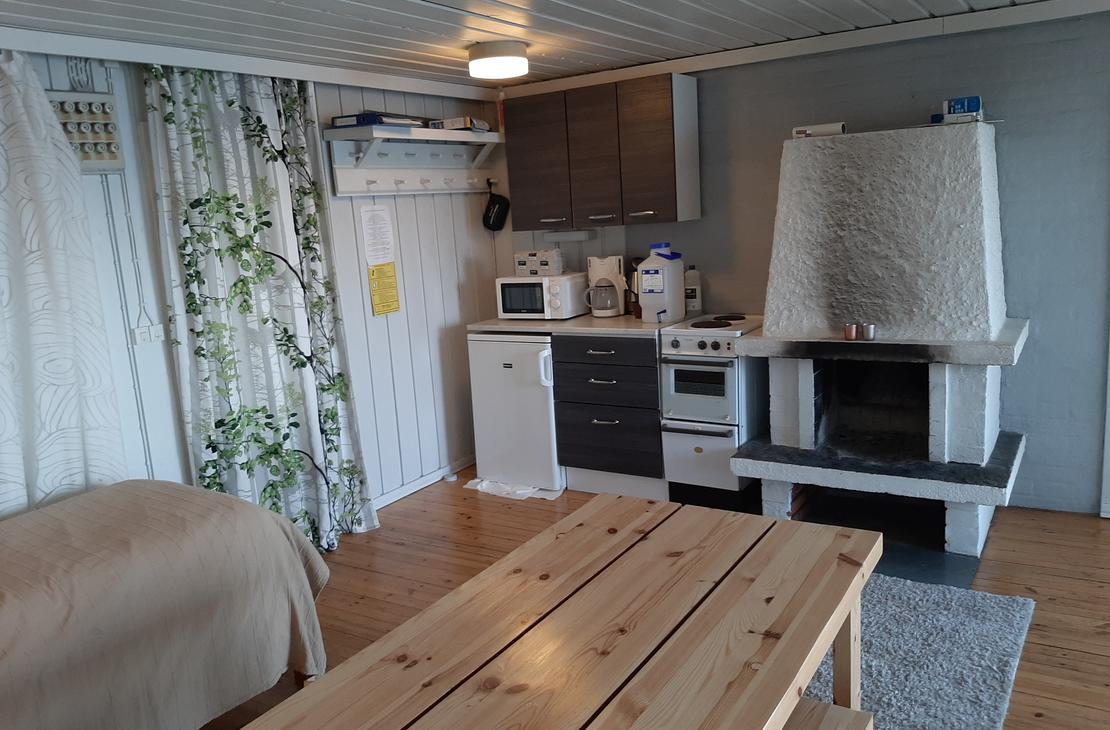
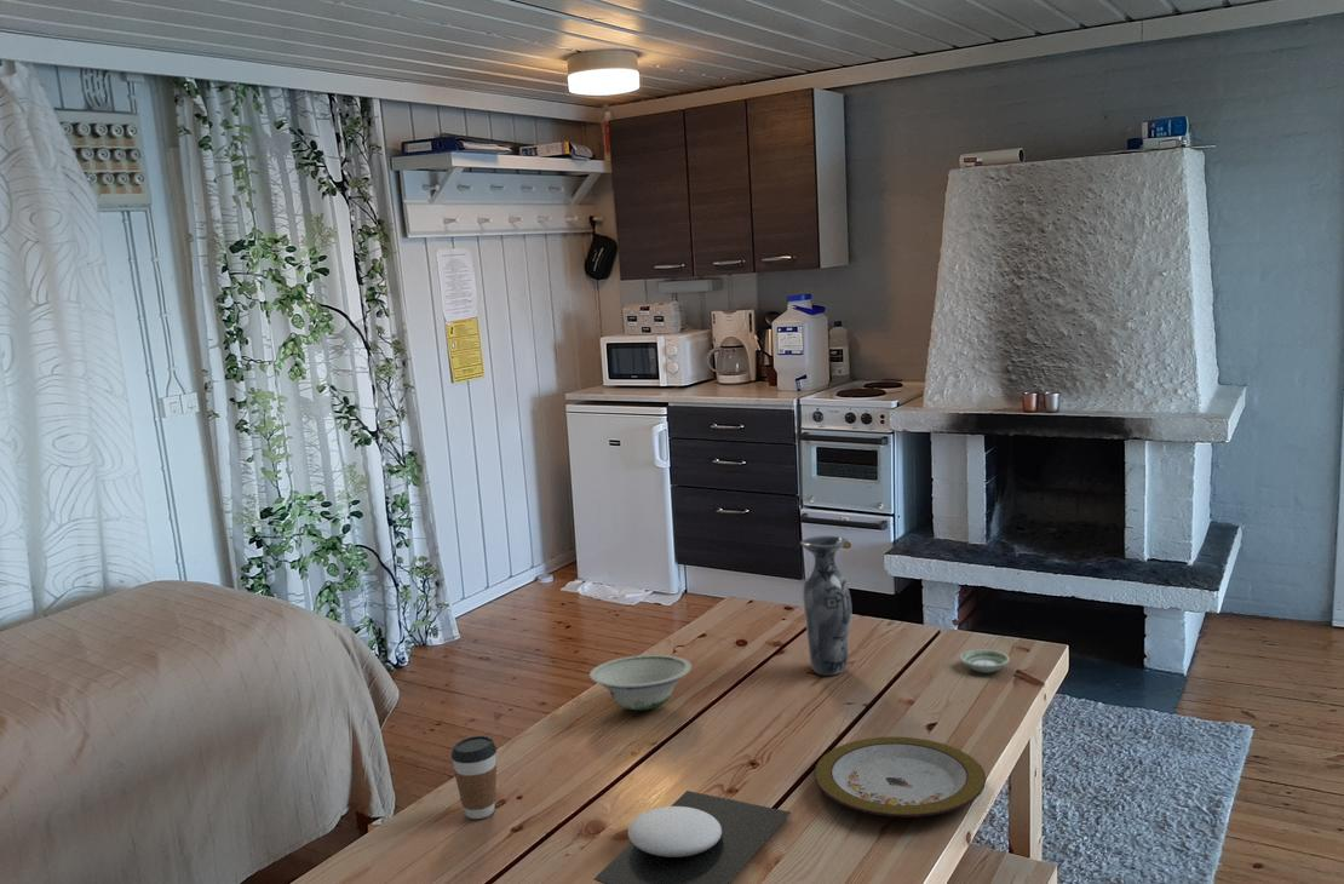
+ saucer [959,648,1011,675]
+ vase [799,535,852,677]
+ plate [593,790,792,884]
+ coffee cup [450,735,498,820]
+ bowl [588,654,693,712]
+ plate [812,736,987,819]
